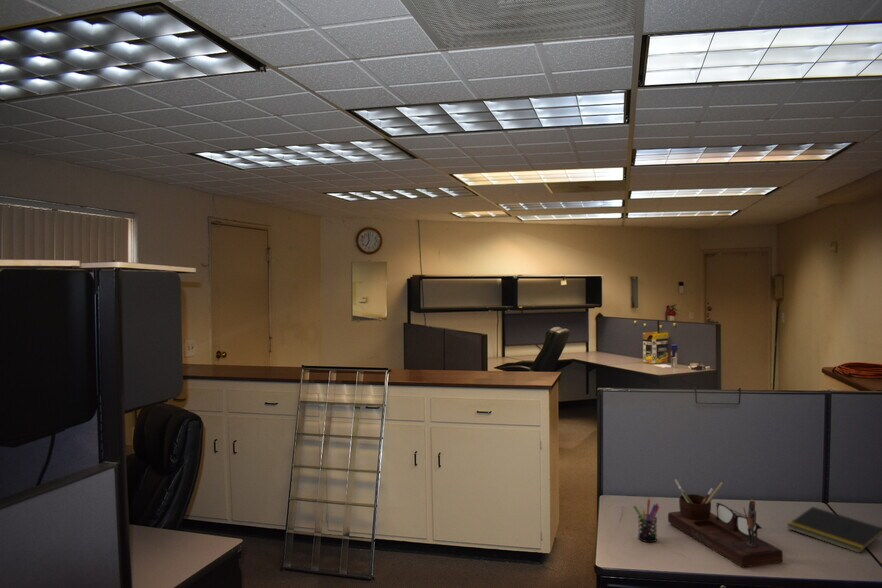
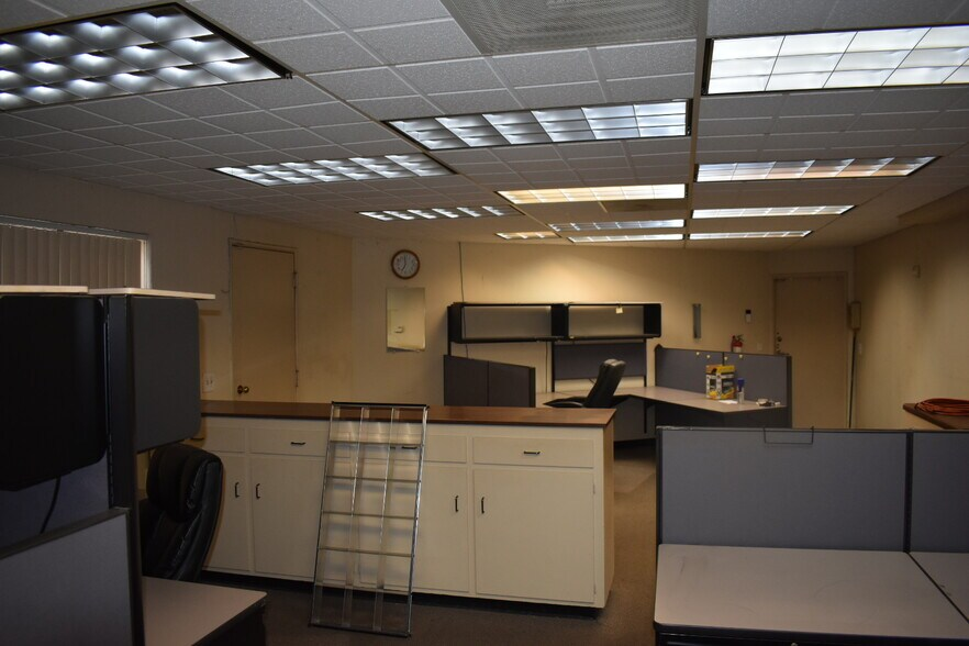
- desk organizer [667,478,784,569]
- notepad [786,506,882,554]
- pen holder [632,498,660,543]
